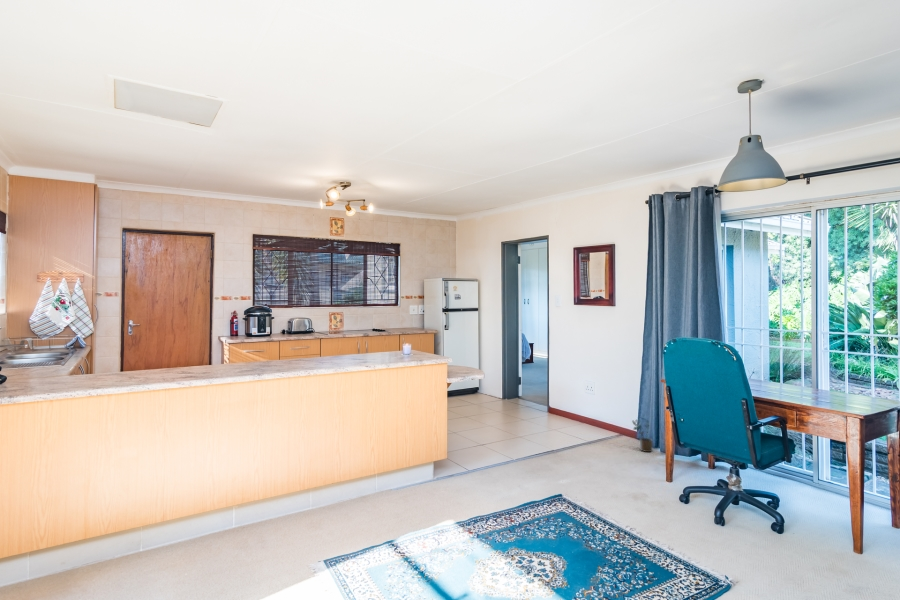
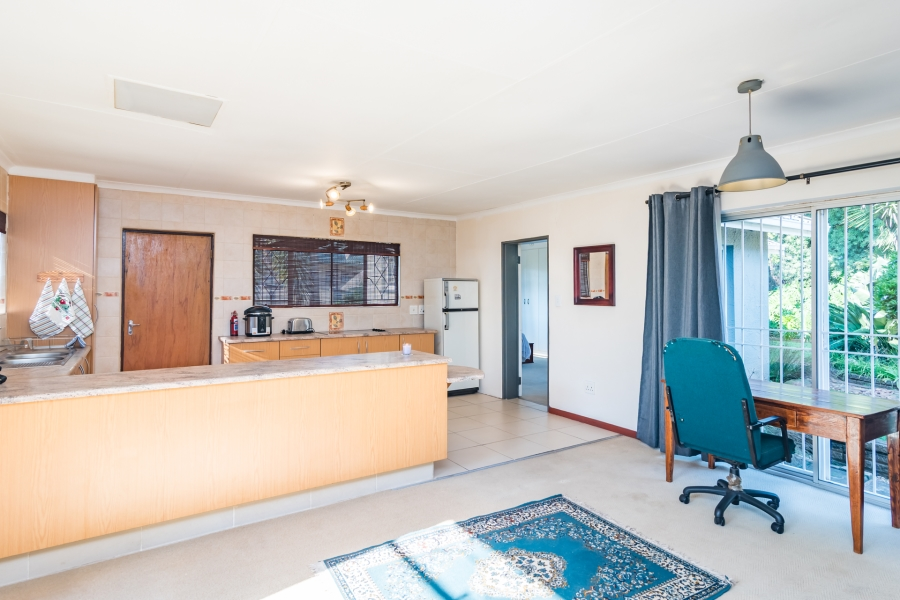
- potted plant [631,419,654,453]
